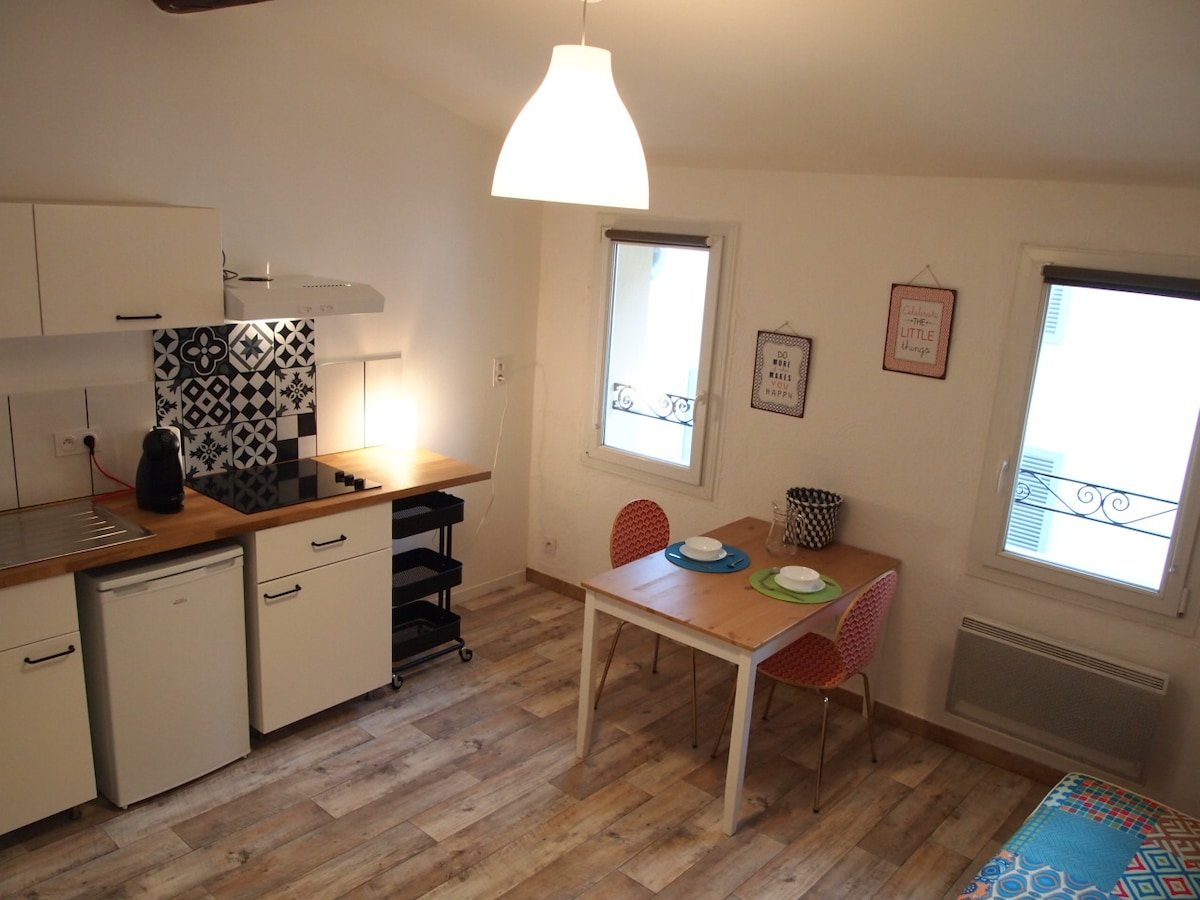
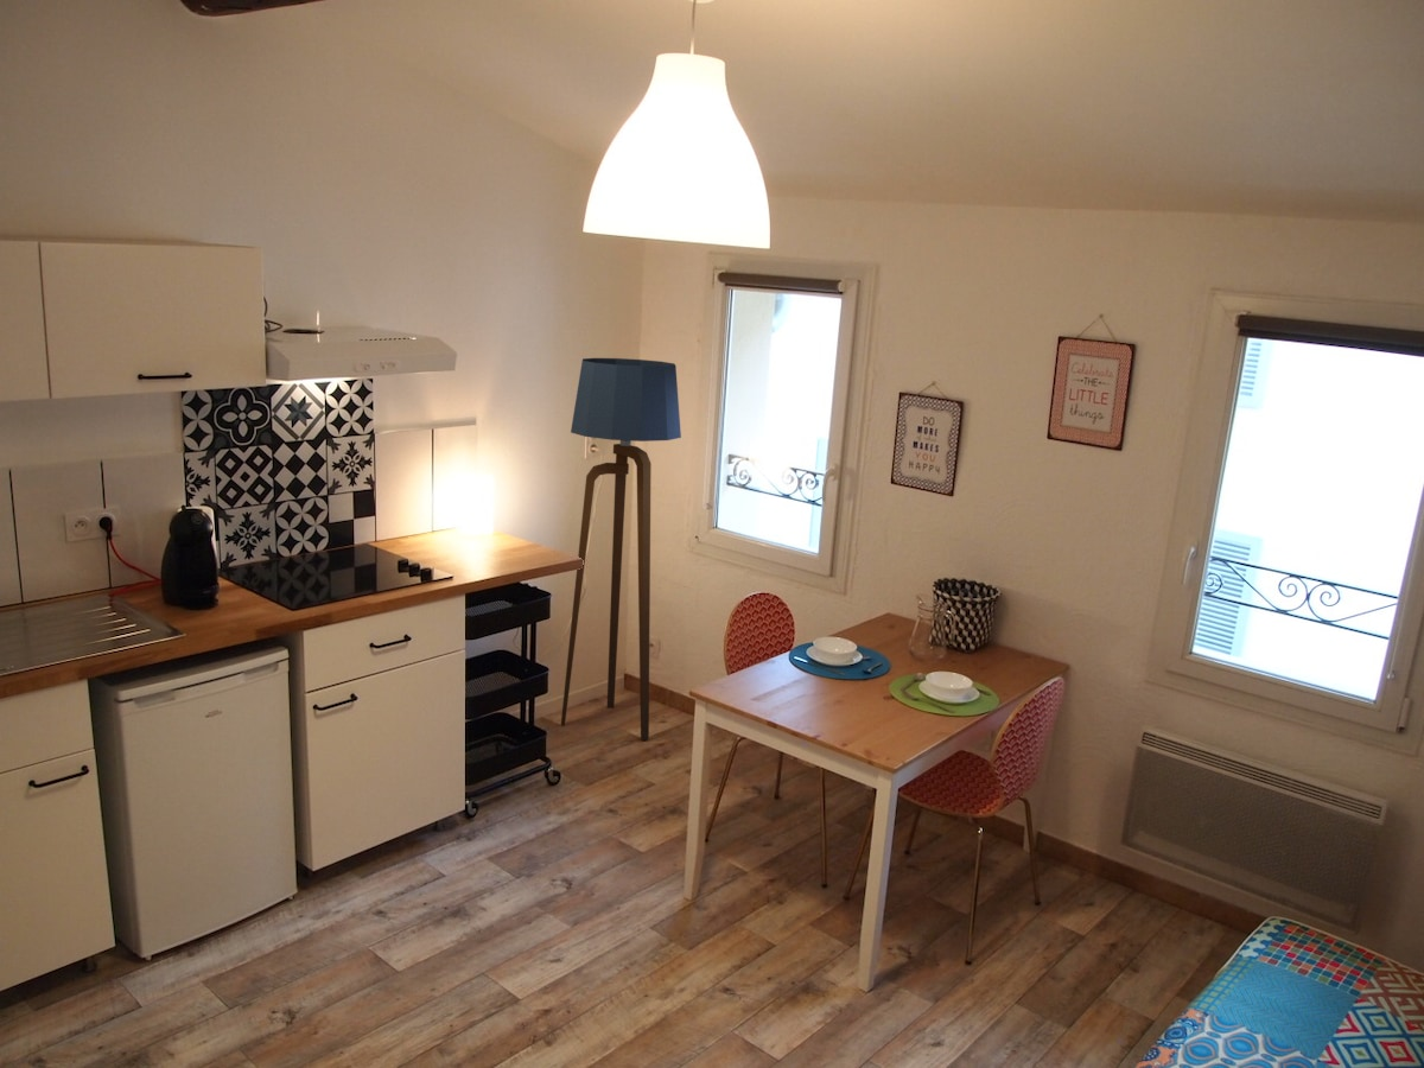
+ floor lamp [560,357,682,742]
